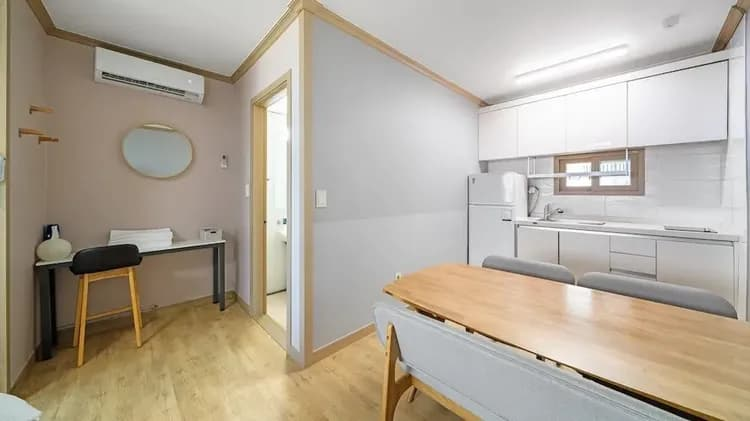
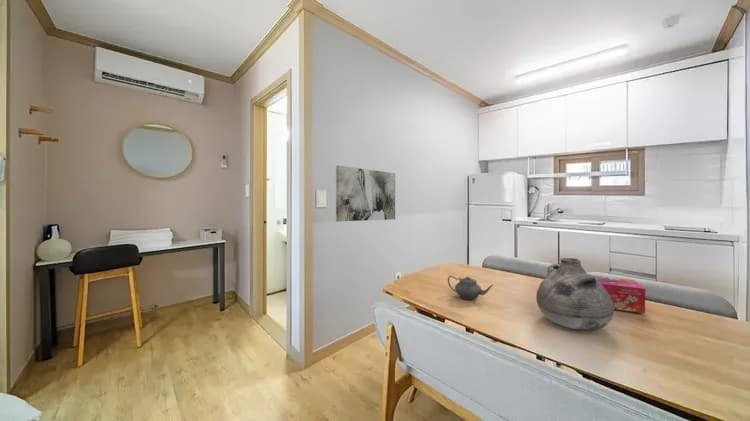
+ wall art [335,165,396,222]
+ teapot [447,275,494,301]
+ tissue box [593,275,646,314]
+ vase [535,257,615,332]
